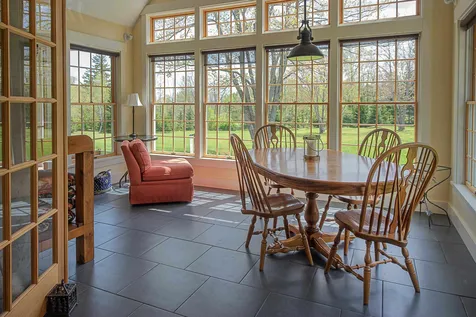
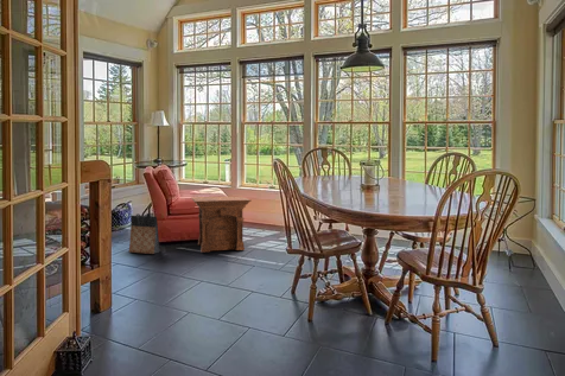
+ bag [128,212,161,255]
+ side table [190,196,253,254]
